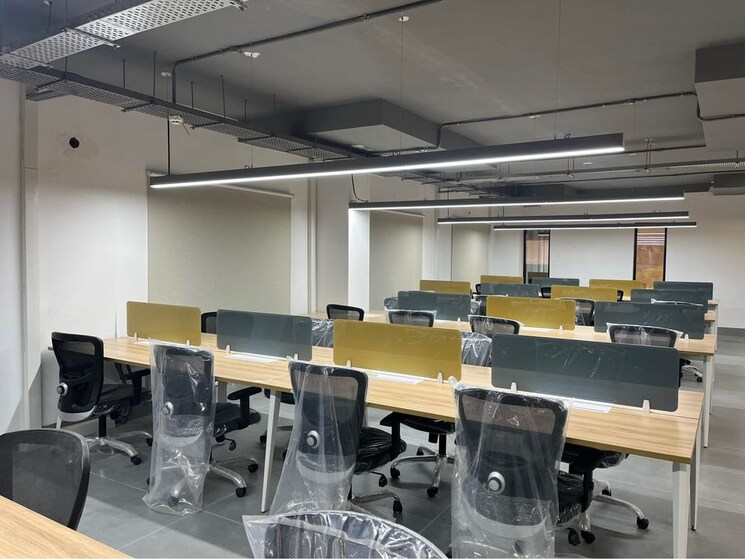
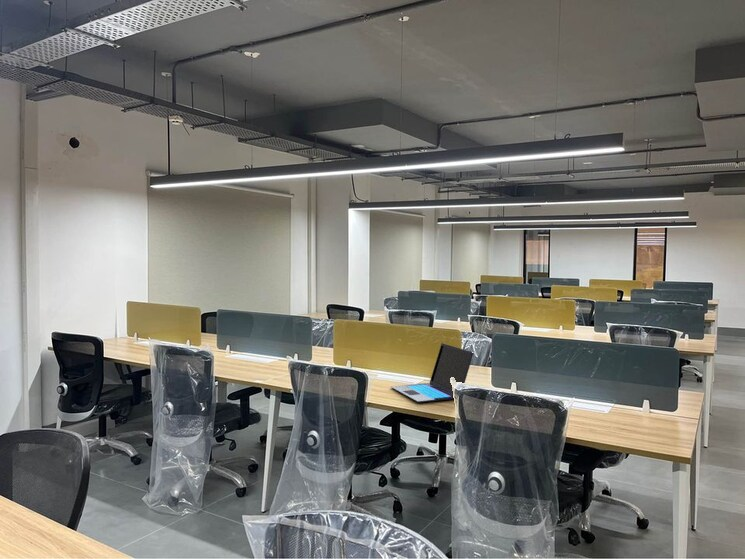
+ laptop [390,342,474,404]
